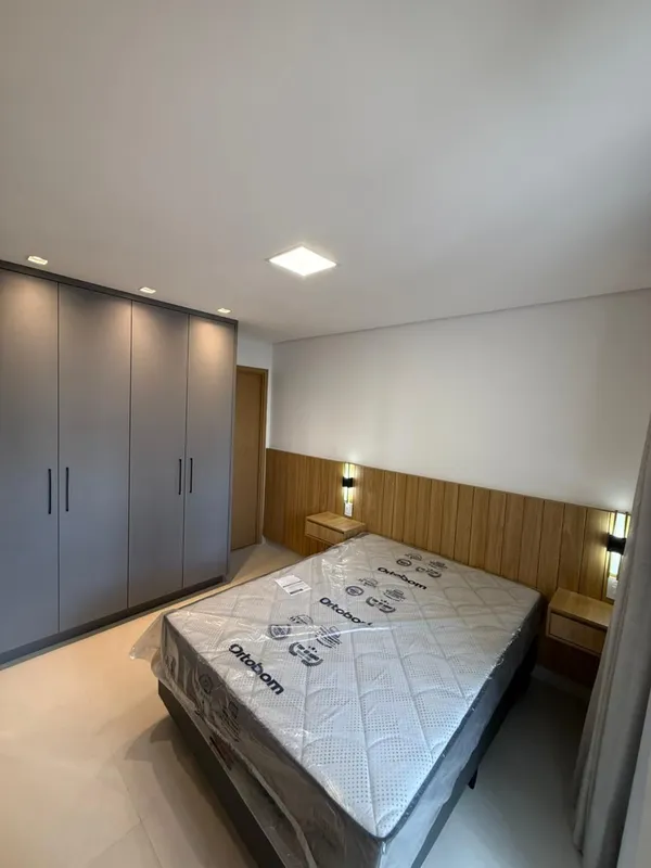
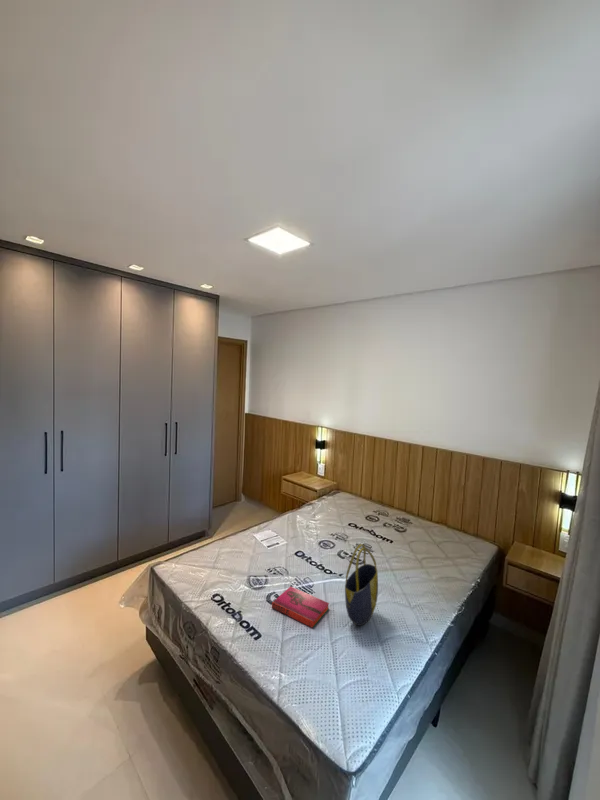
+ hardback book [271,585,330,629]
+ tote bag [344,543,379,626]
